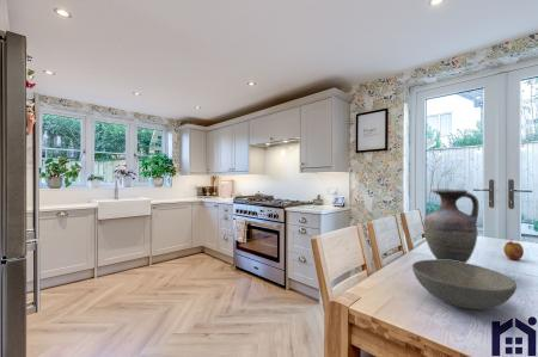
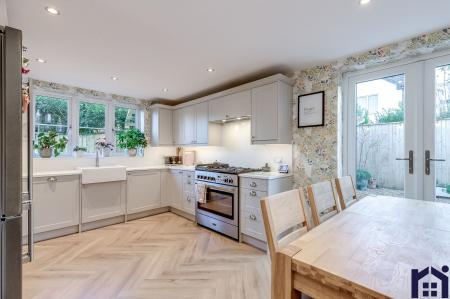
- apple [502,238,525,261]
- vase [422,187,481,264]
- bowl [411,258,518,310]
